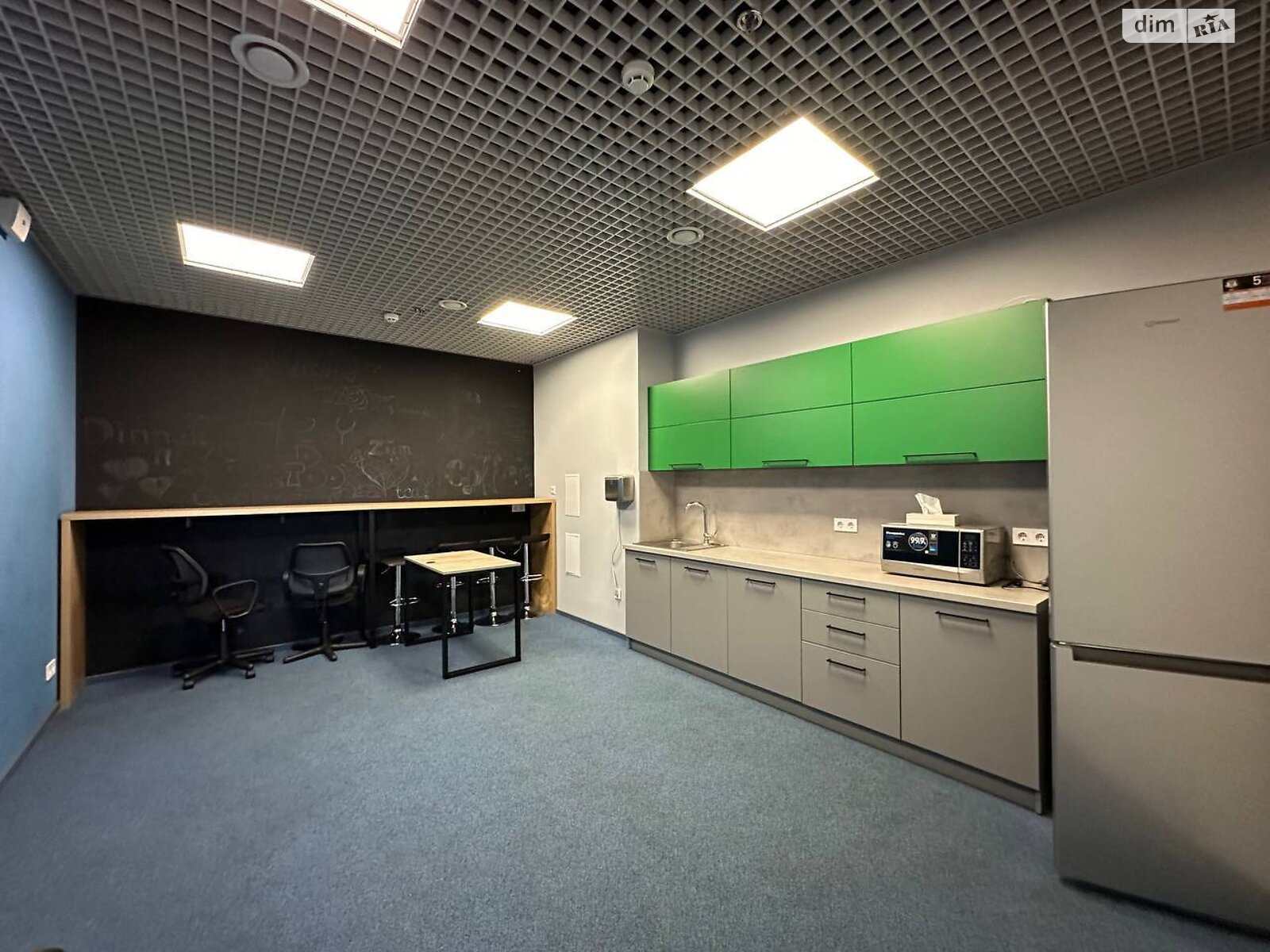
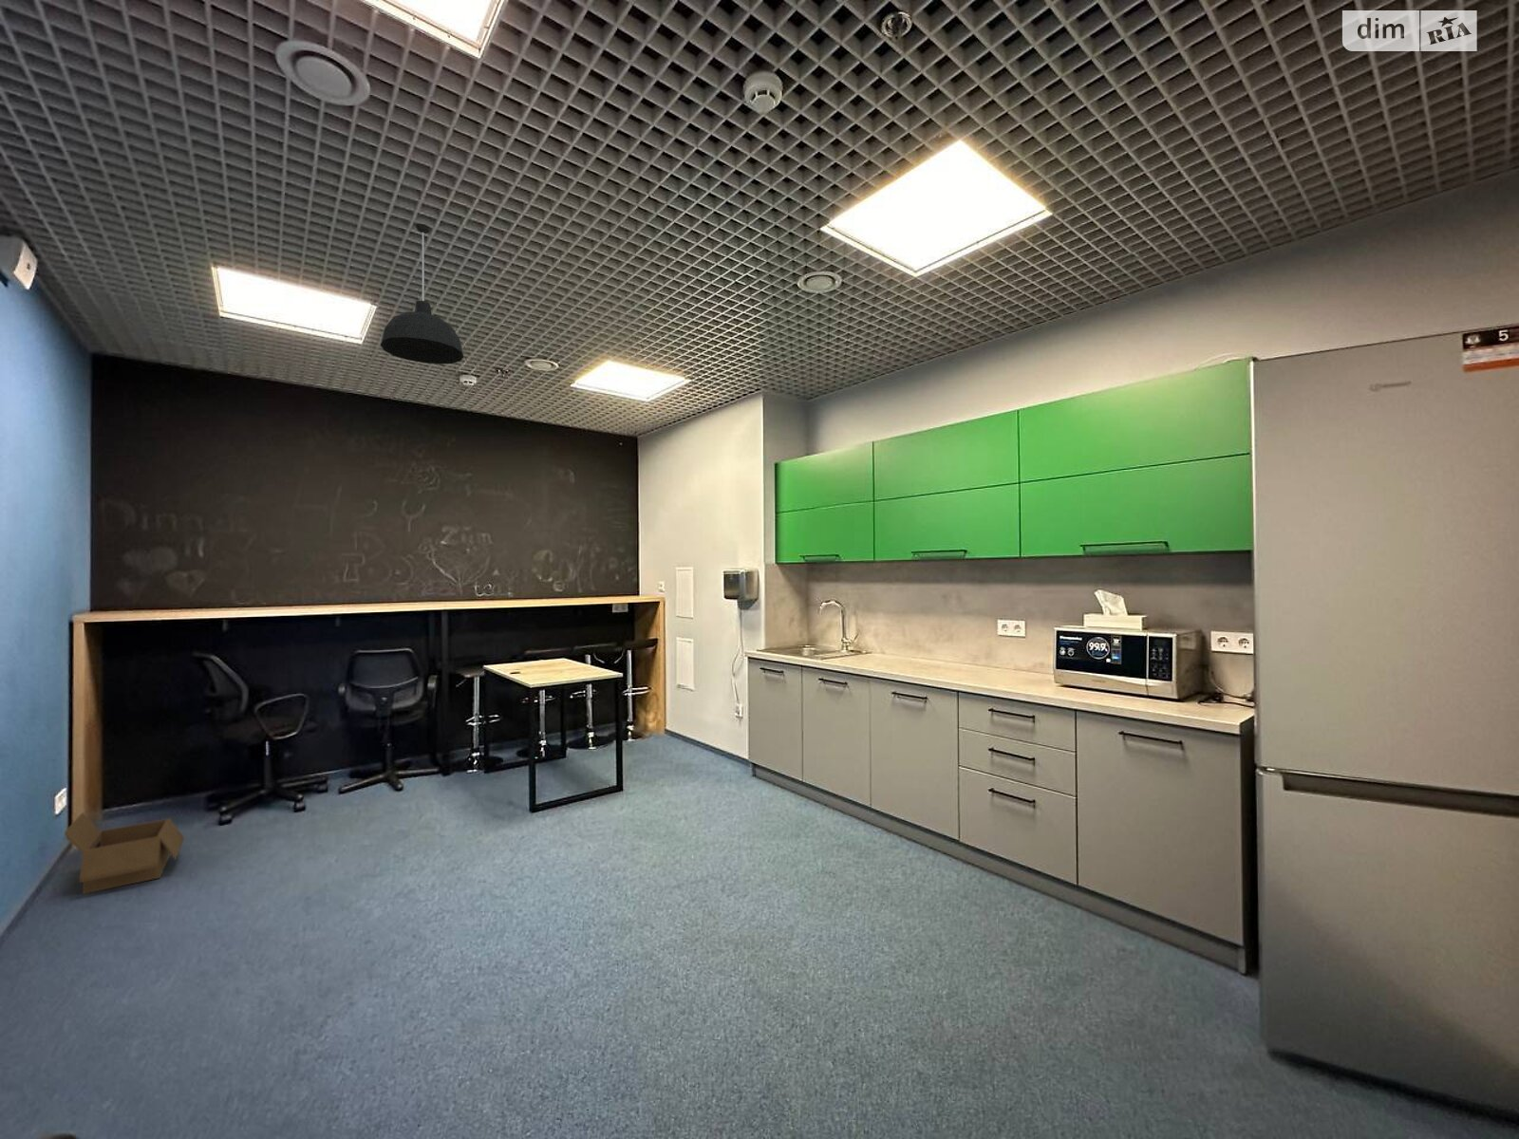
+ box [63,811,185,895]
+ pendant lamp [380,223,464,365]
